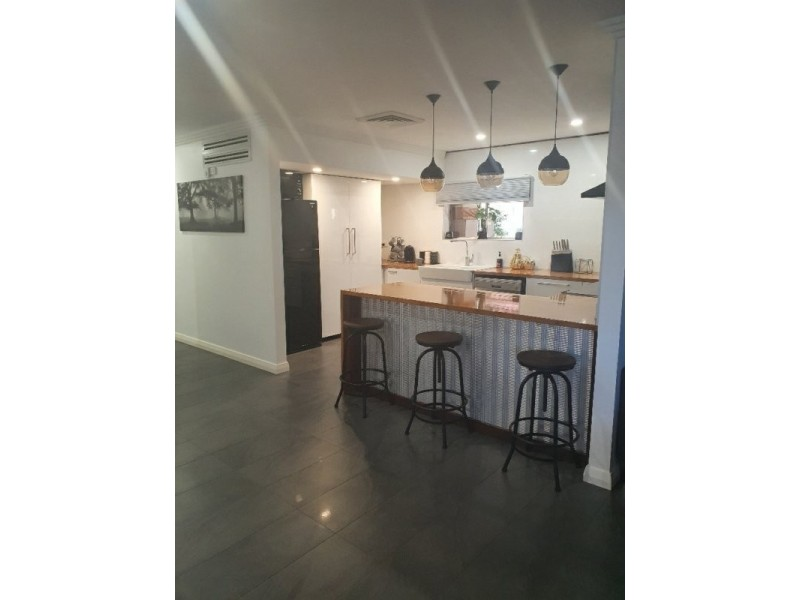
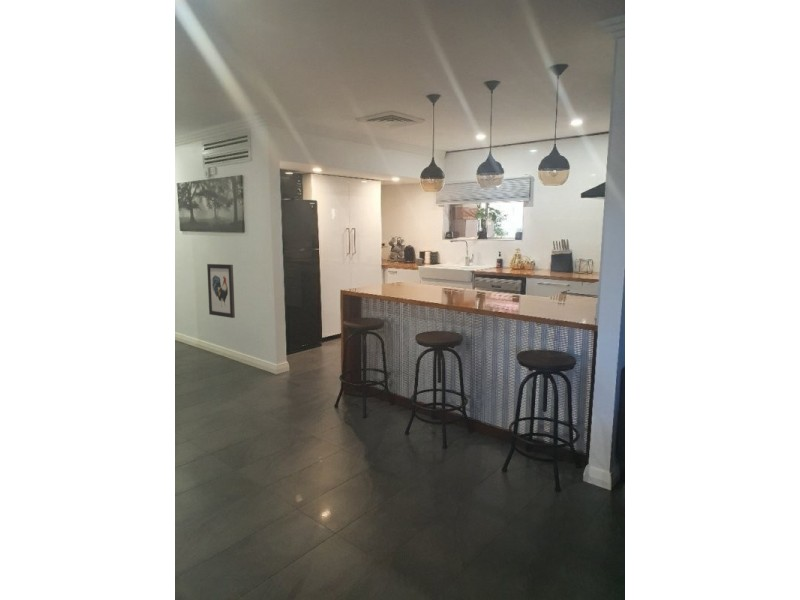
+ wall art [206,263,236,319]
